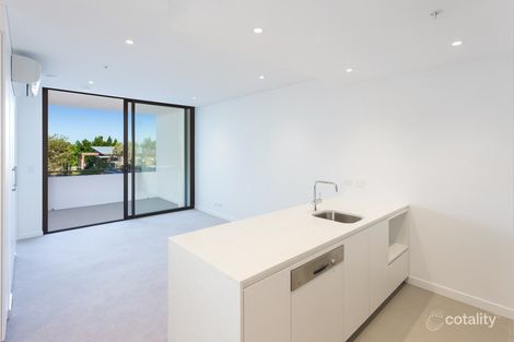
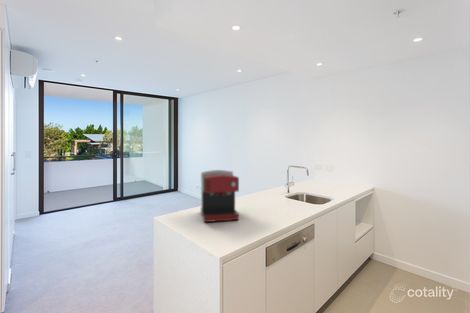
+ coffee maker [200,169,240,223]
